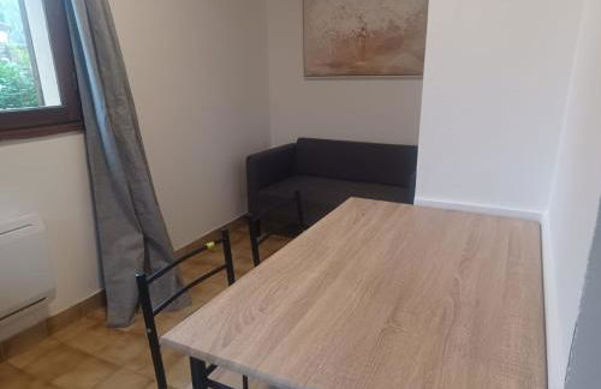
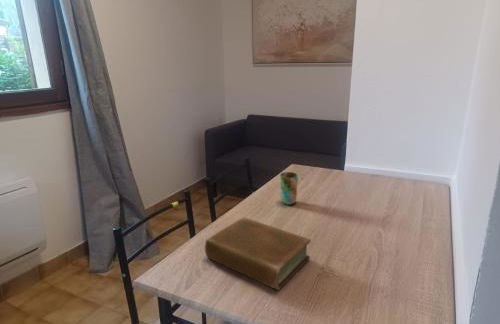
+ cup [279,171,299,206]
+ book [204,216,312,291]
